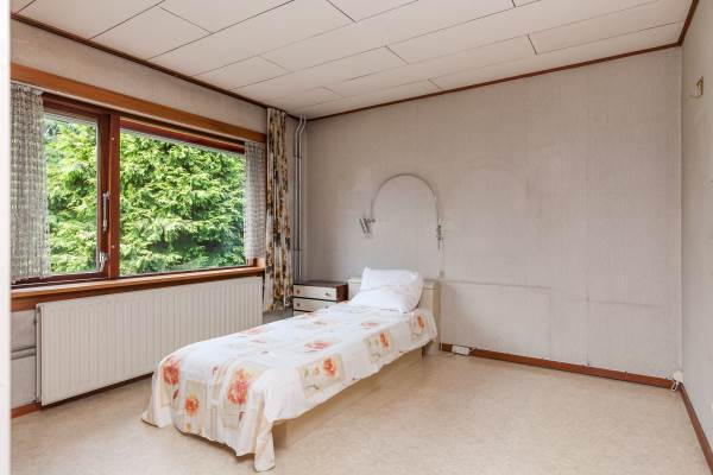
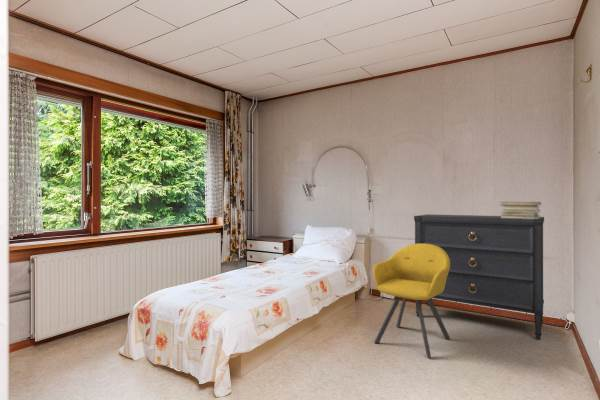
+ chair [372,243,452,359]
+ book stack [500,201,542,219]
+ dresser [413,213,545,340]
